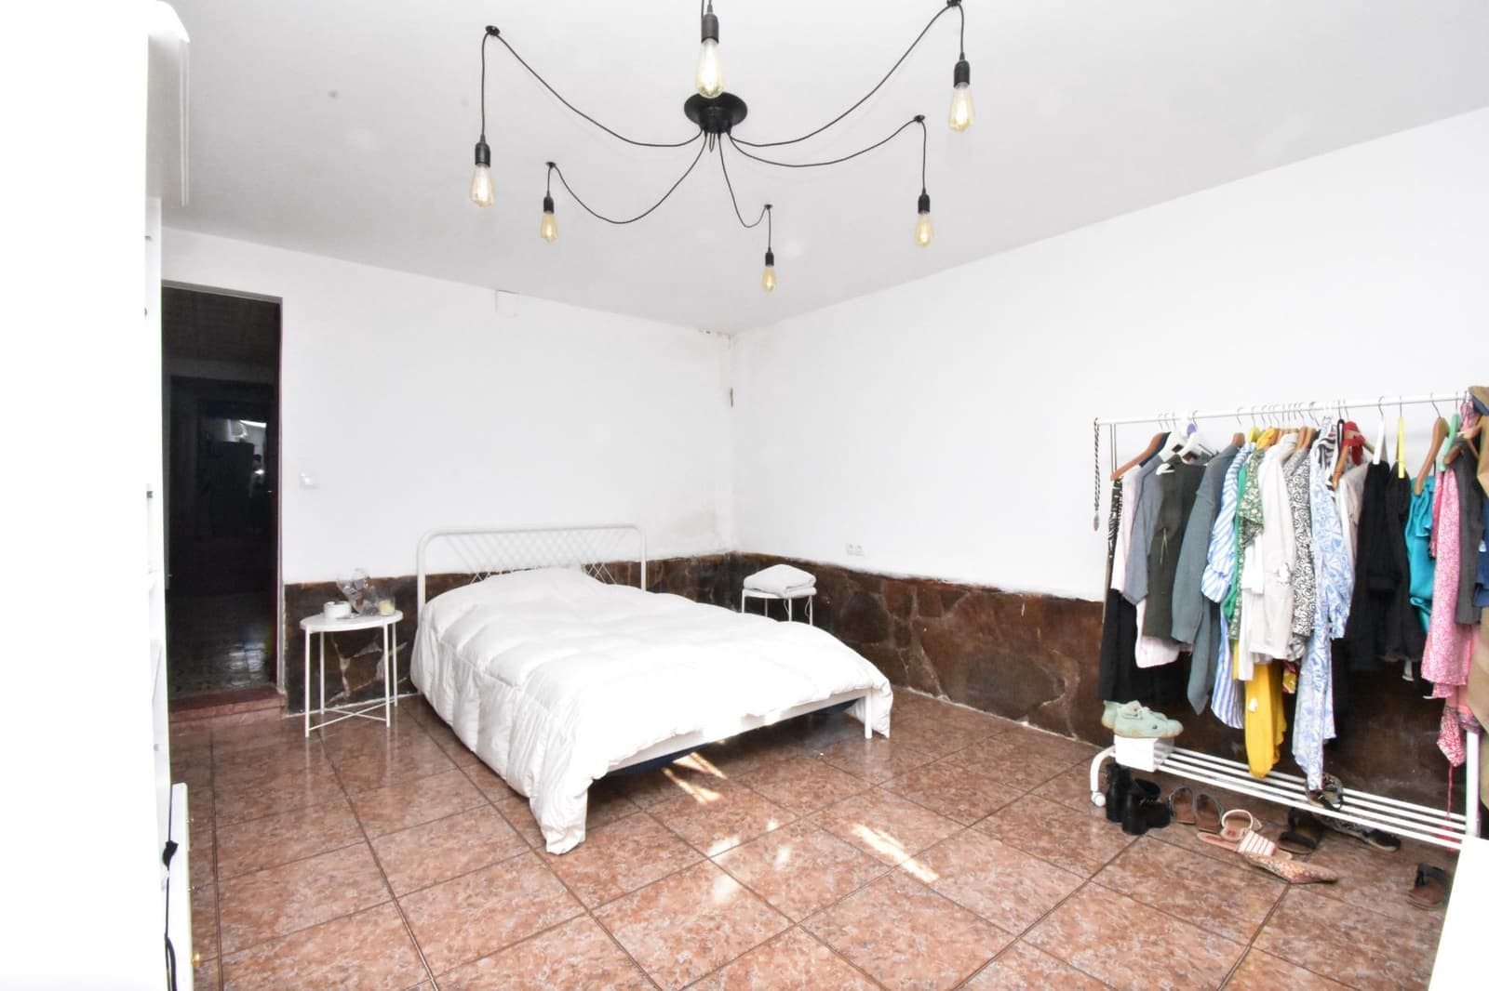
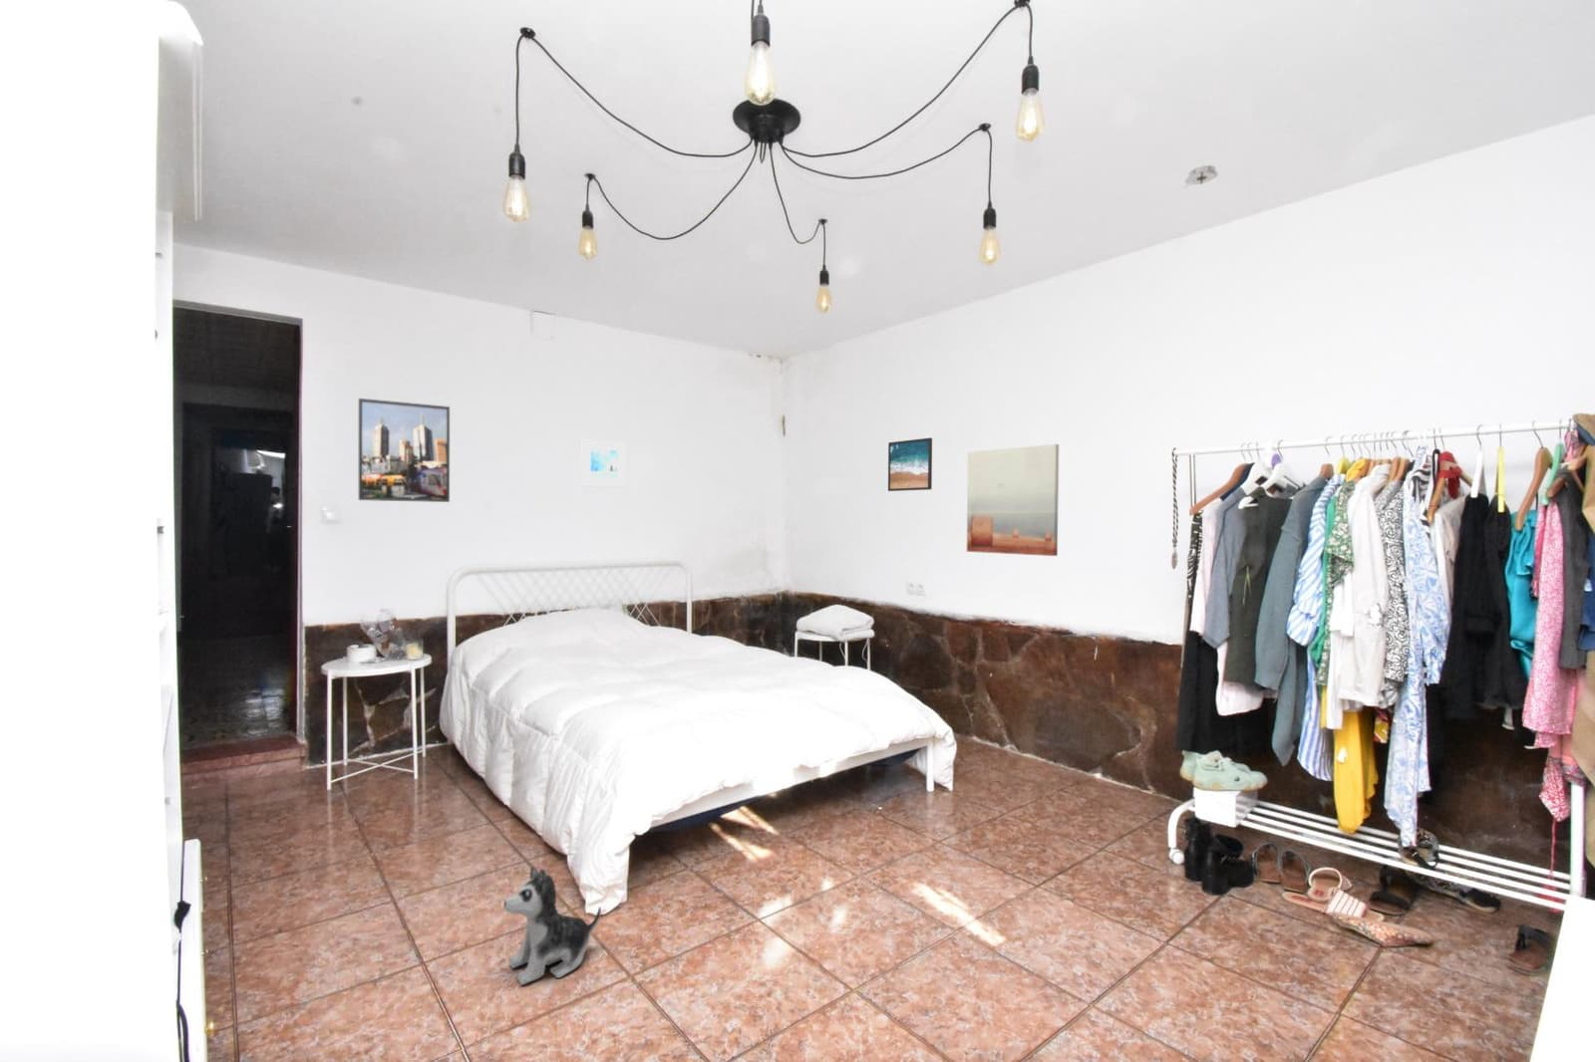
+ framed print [887,437,933,492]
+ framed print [580,440,627,488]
+ plush toy [504,865,602,986]
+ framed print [358,397,451,503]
+ wall art [966,443,1060,557]
+ smoke detector [1182,165,1219,190]
